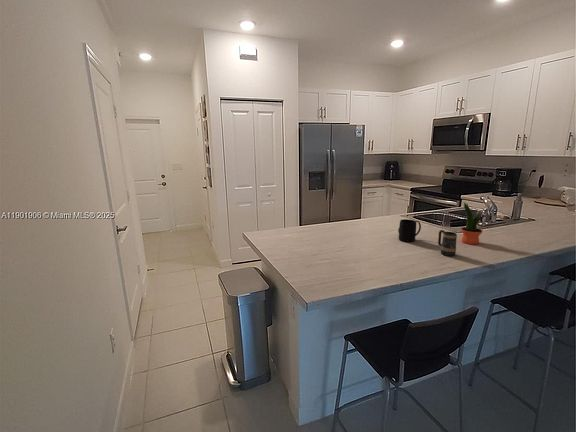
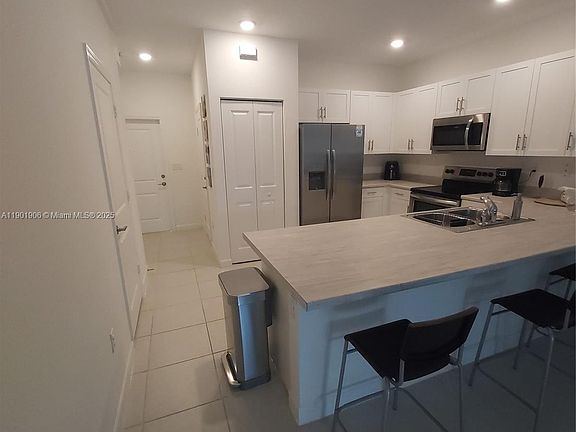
- mug [397,218,422,243]
- potted plant [460,201,486,245]
- mug [437,229,458,257]
